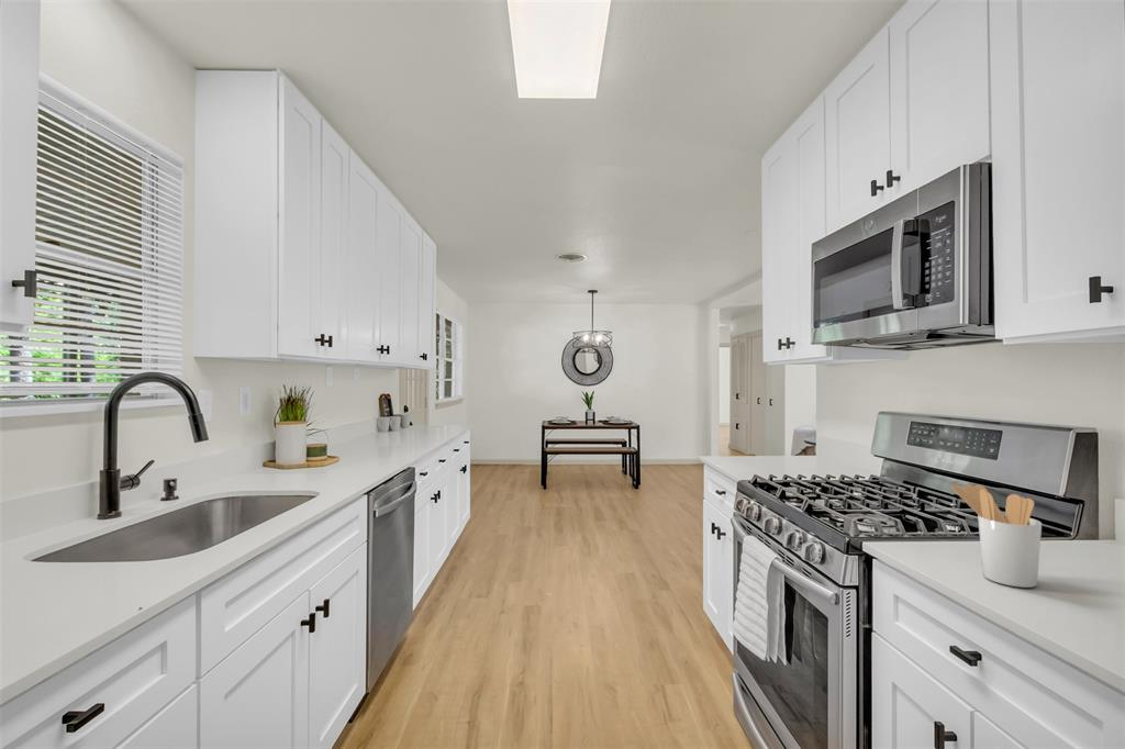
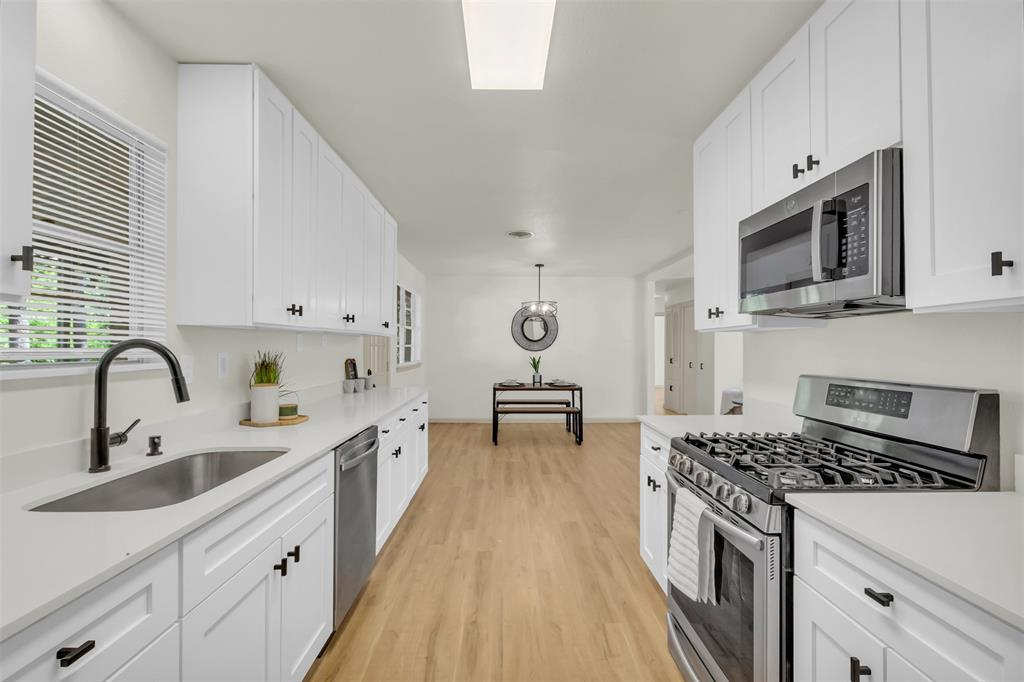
- utensil holder [950,483,1043,589]
